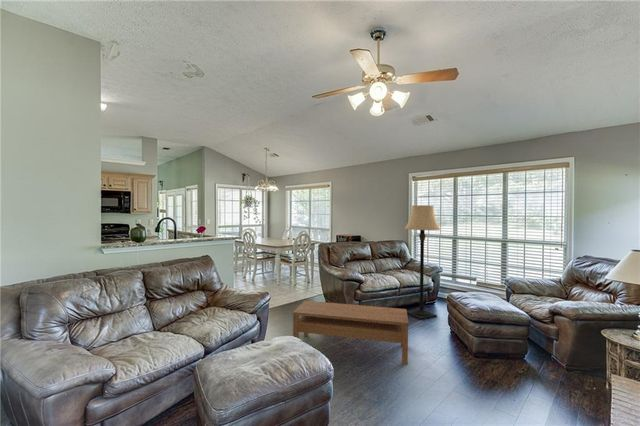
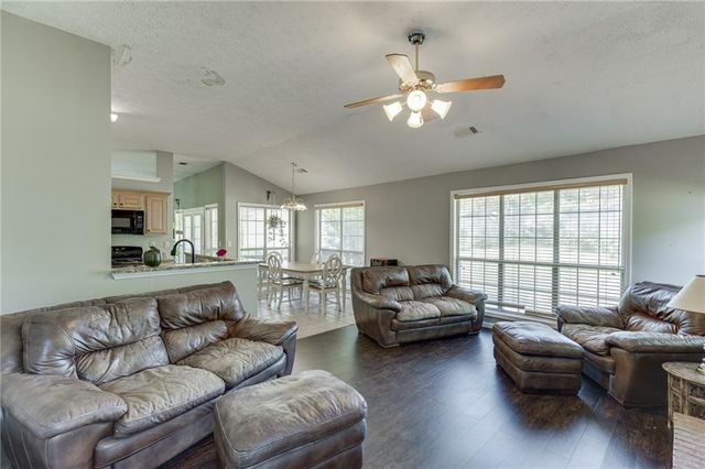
- coffee table [292,300,409,366]
- lamp [404,204,442,321]
